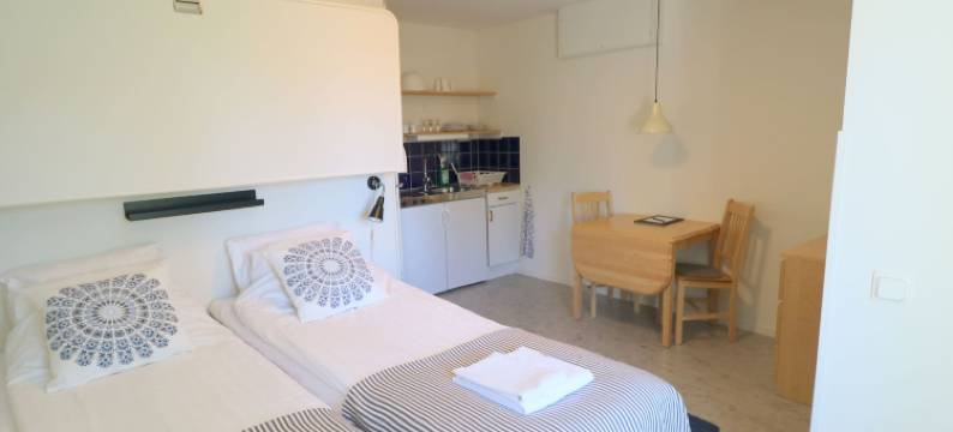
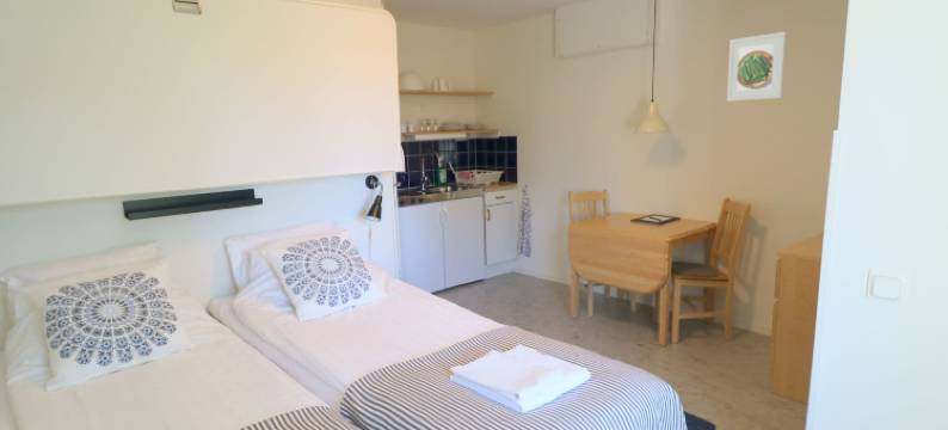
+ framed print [726,31,787,103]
